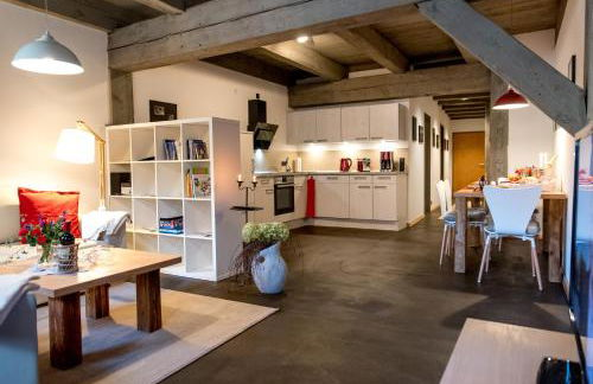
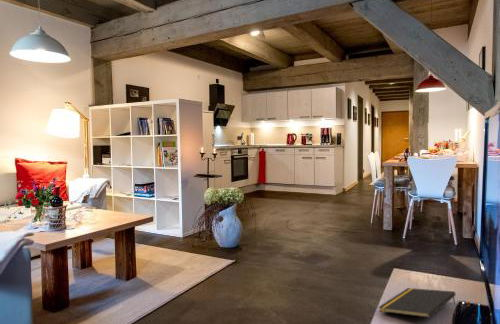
+ notepad [377,287,456,319]
